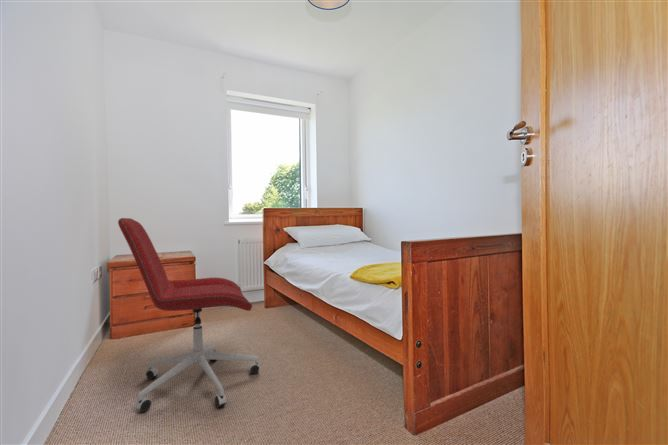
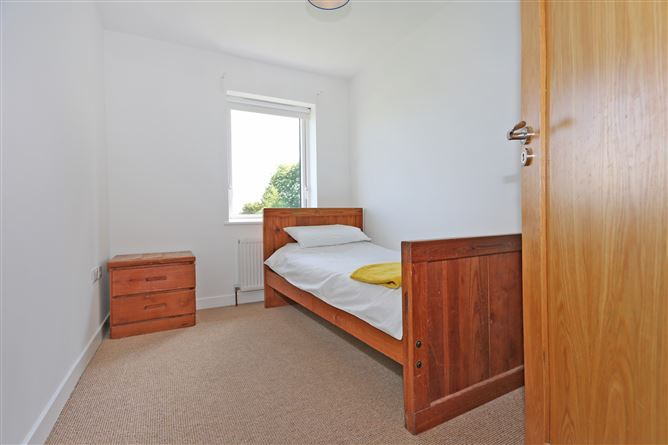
- office chair [117,217,261,413]
